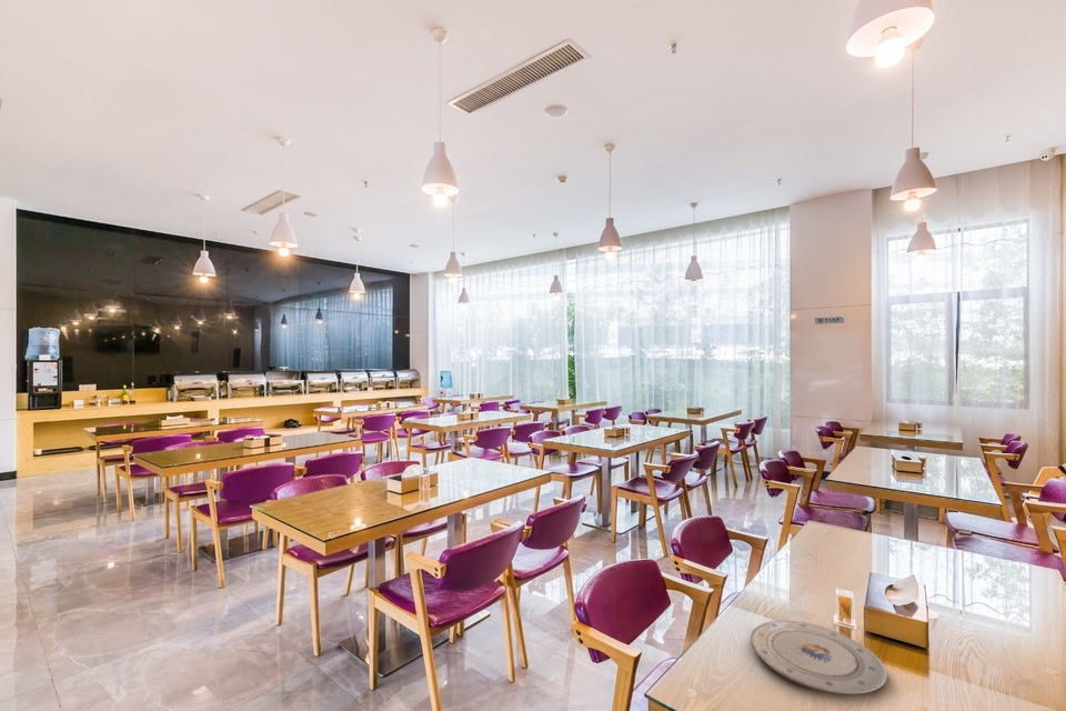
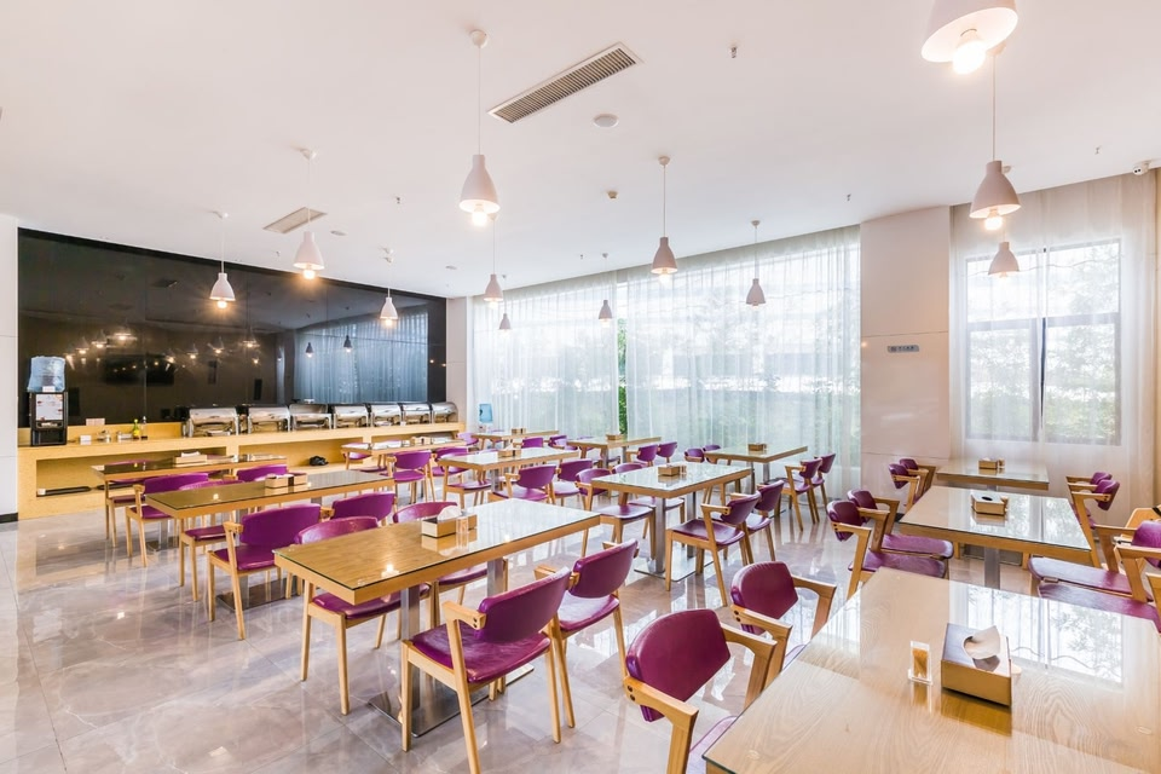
- plate [750,620,887,695]
